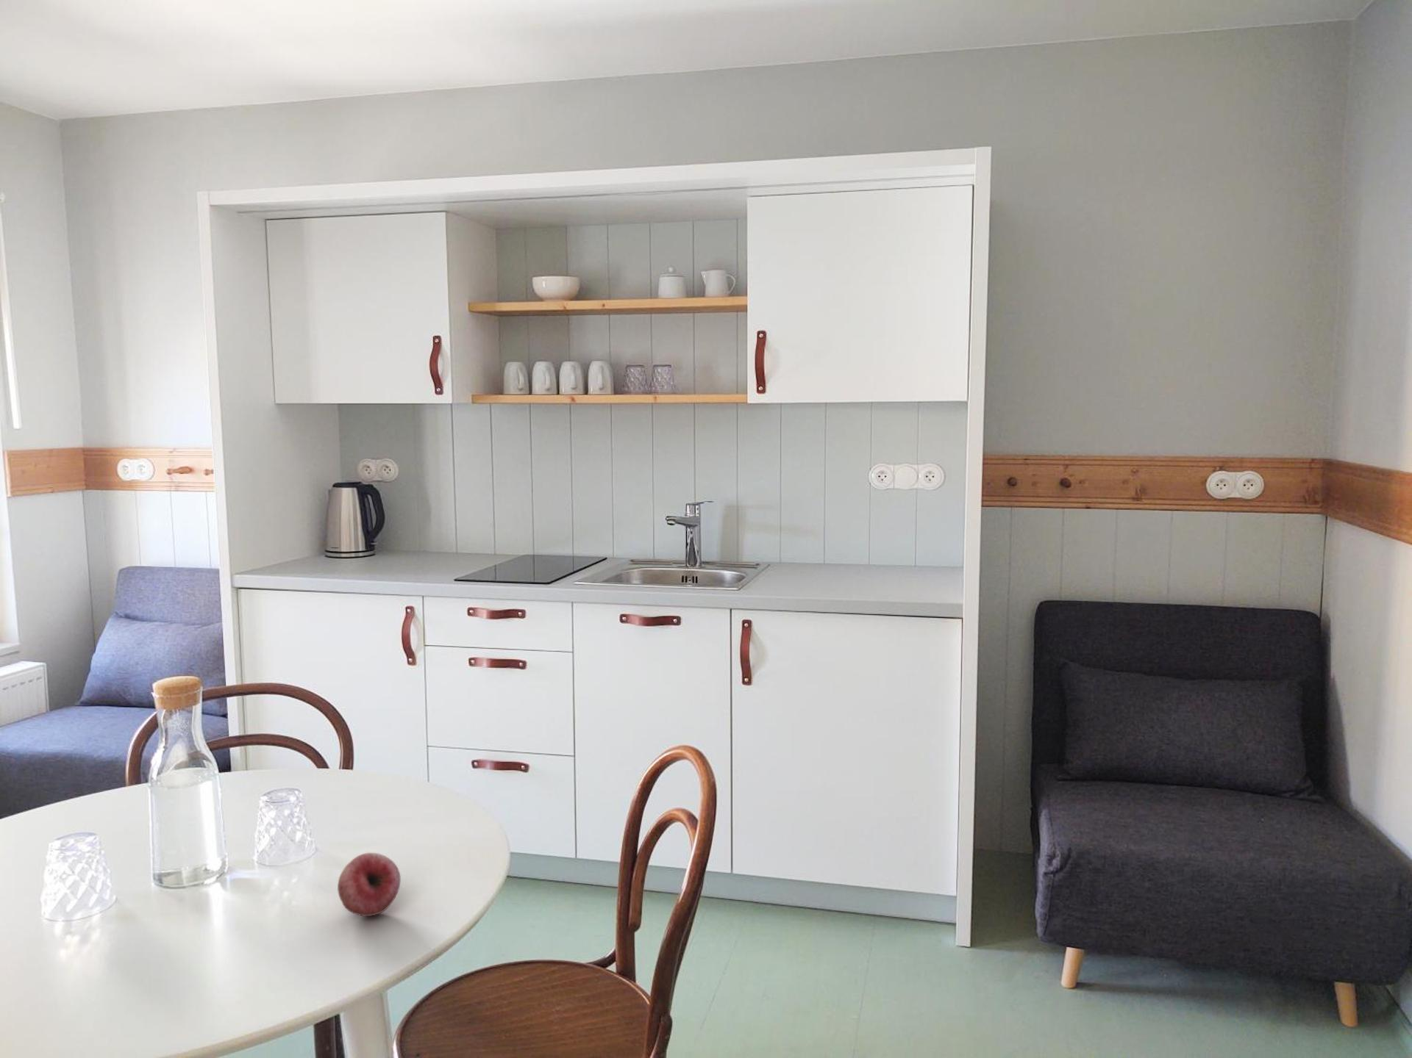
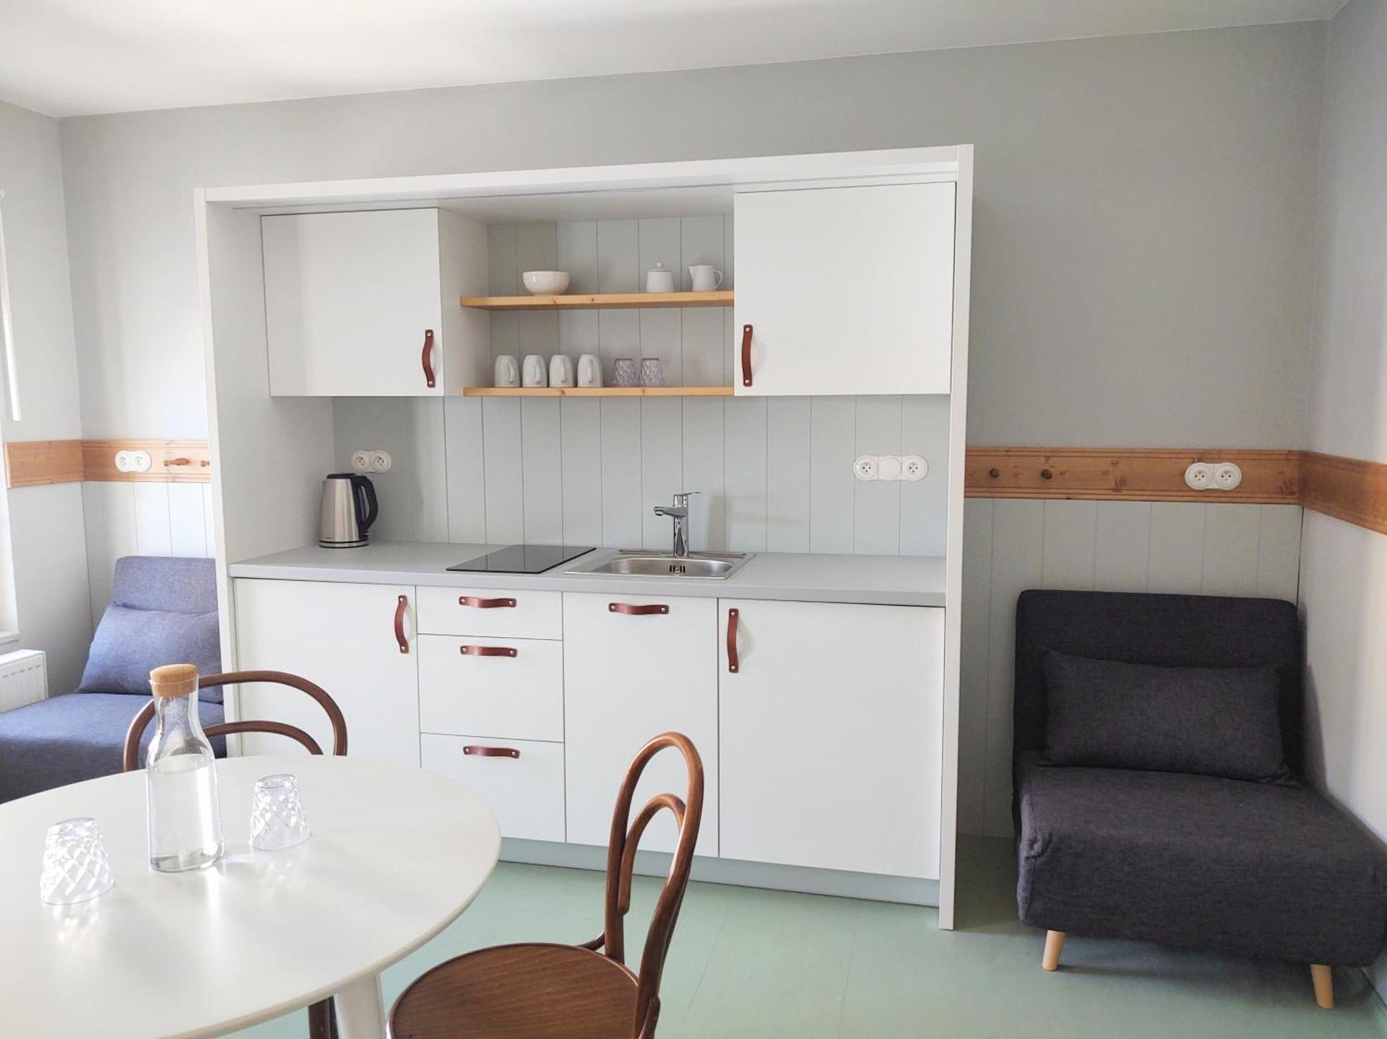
- fruit [337,852,401,917]
